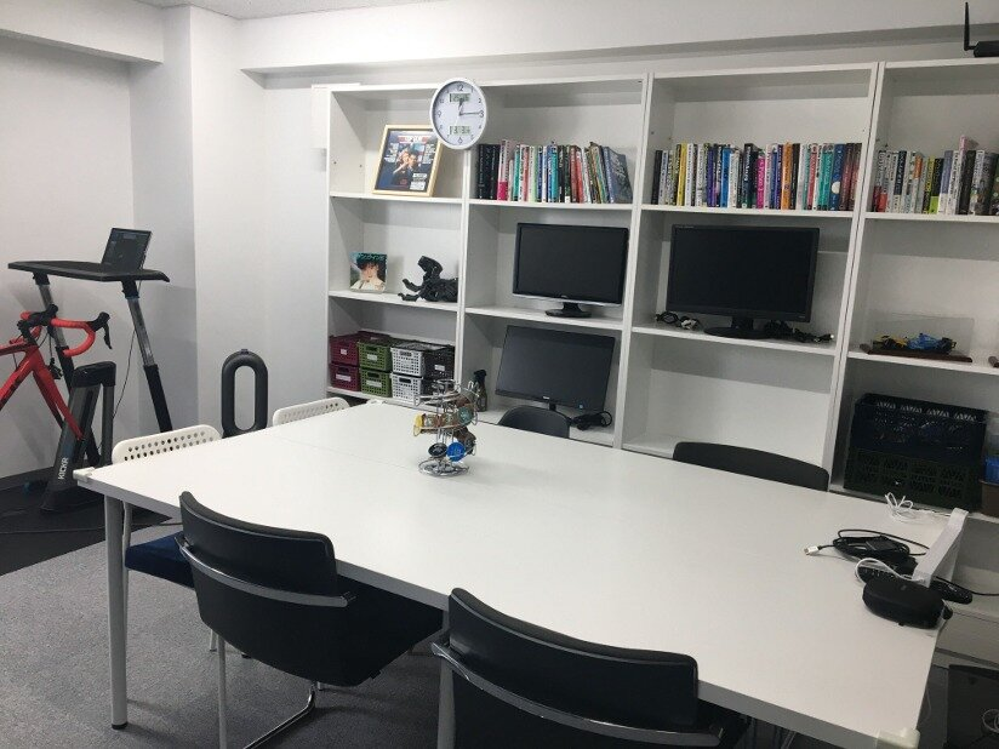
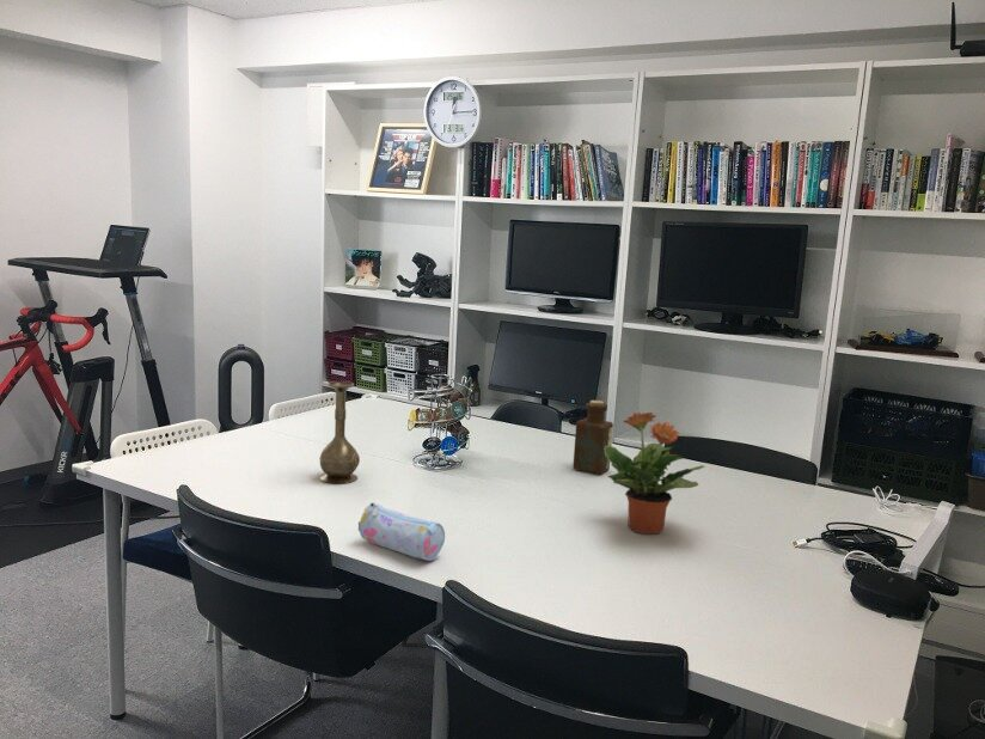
+ vase [319,380,361,484]
+ pencil case [357,501,446,562]
+ bottle [571,399,614,475]
+ potted plant [604,411,705,535]
